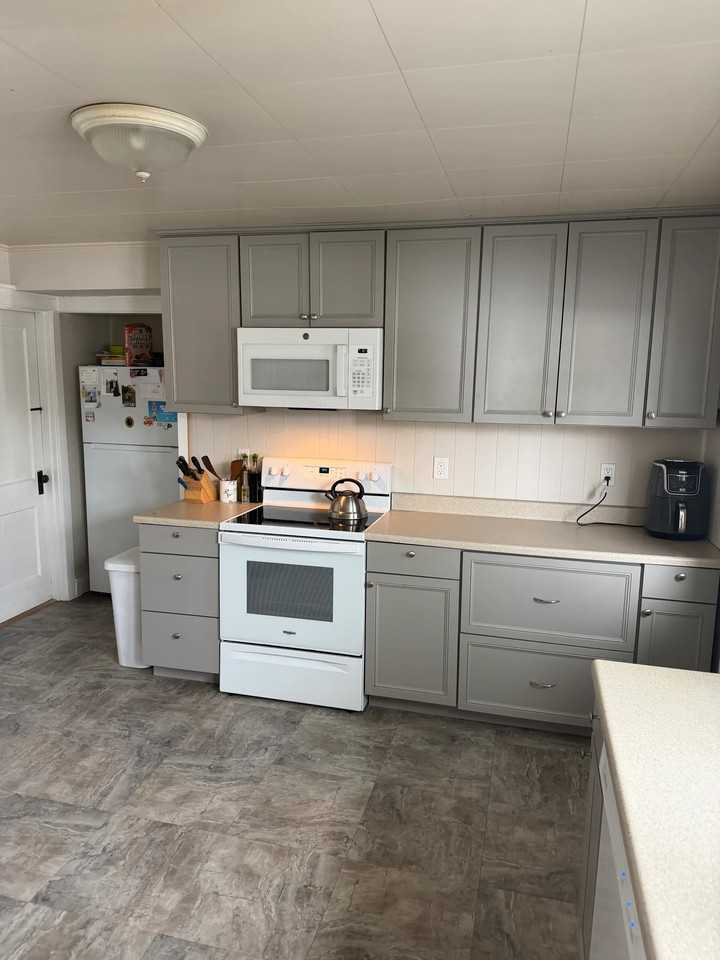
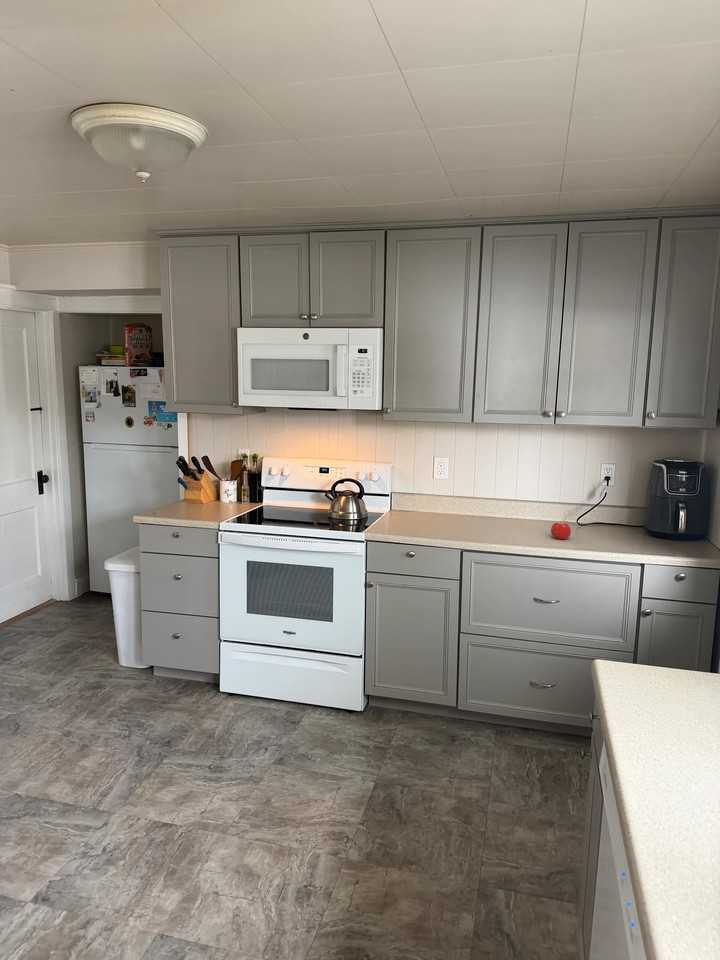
+ fruit [550,521,572,540]
